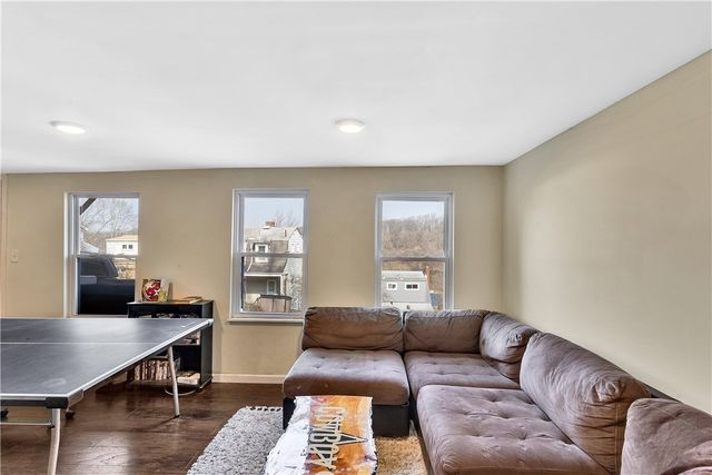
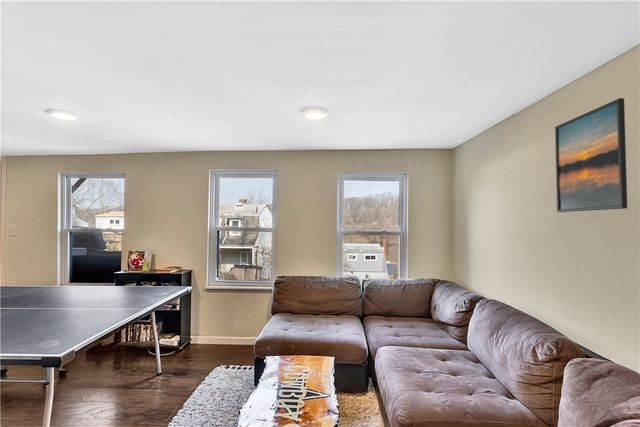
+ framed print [554,97,628,213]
